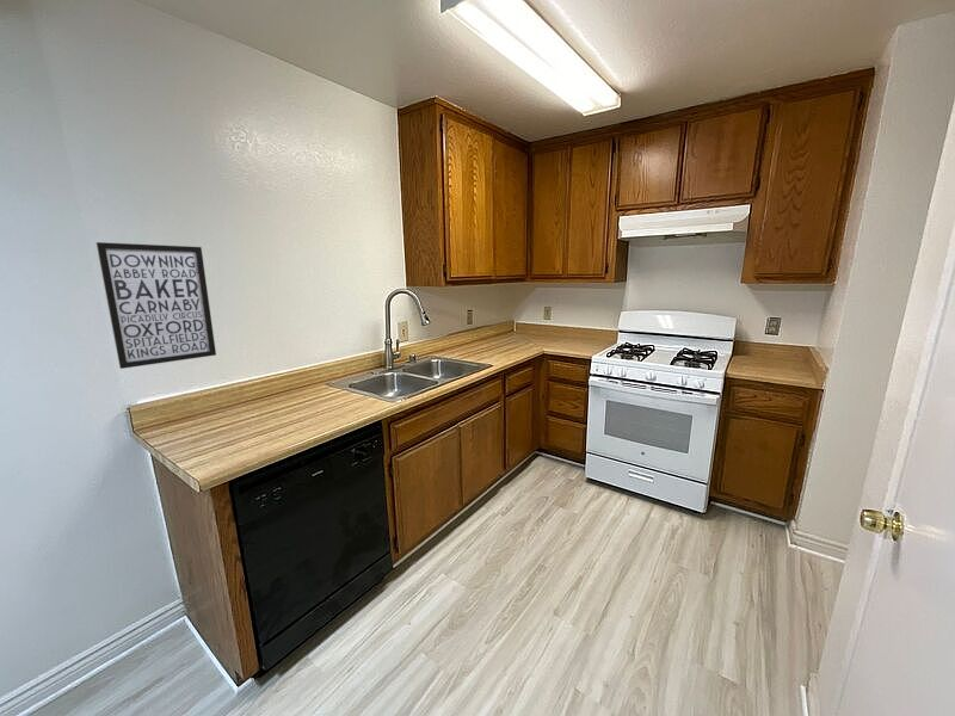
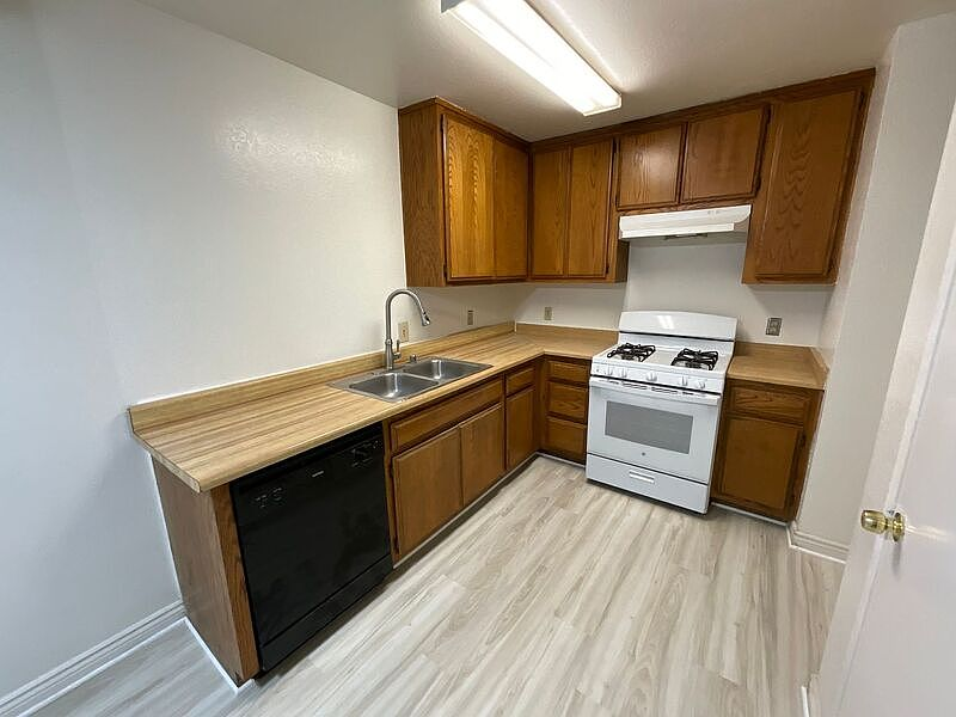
- wall art [96,241,217,370]
